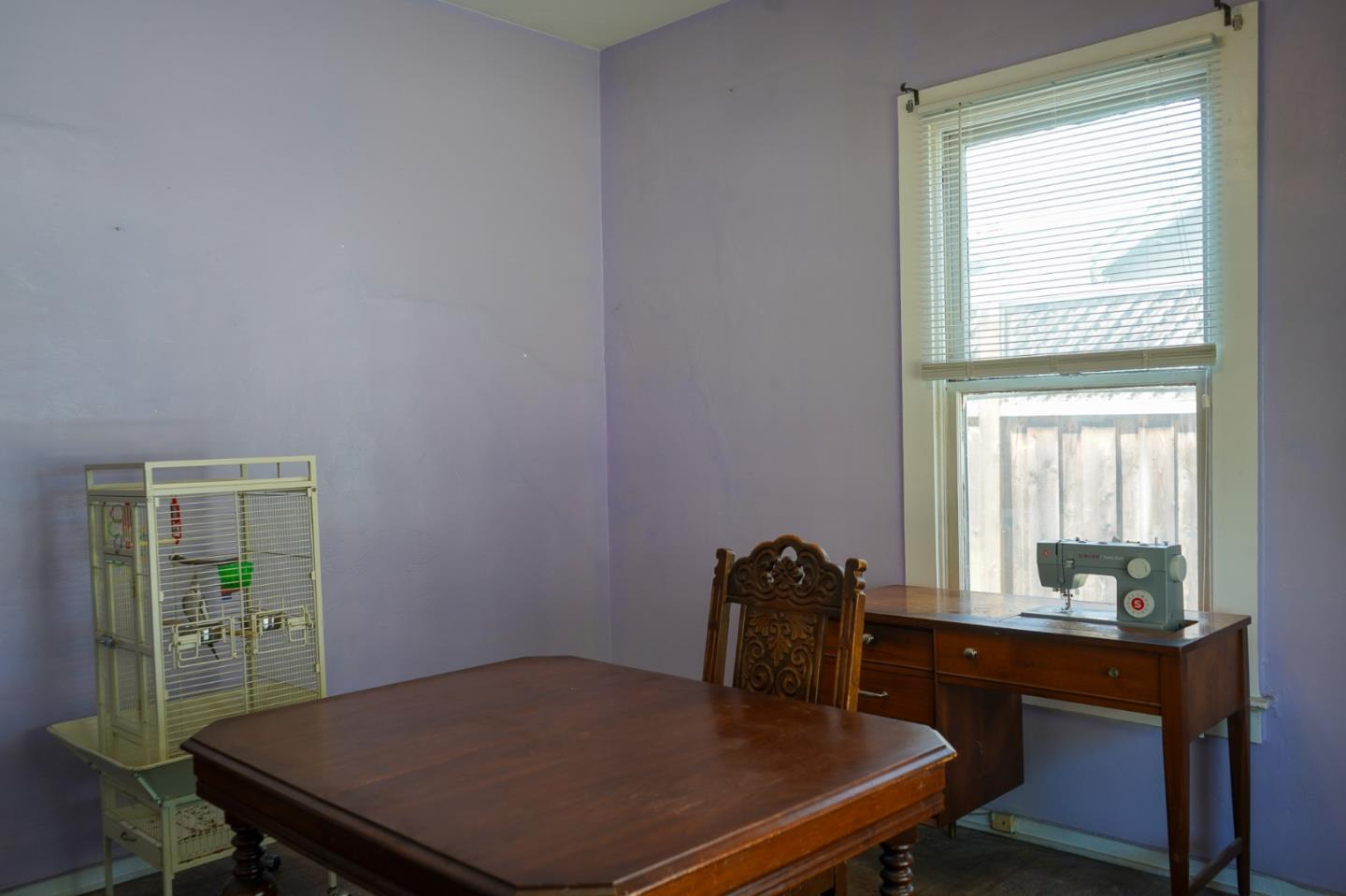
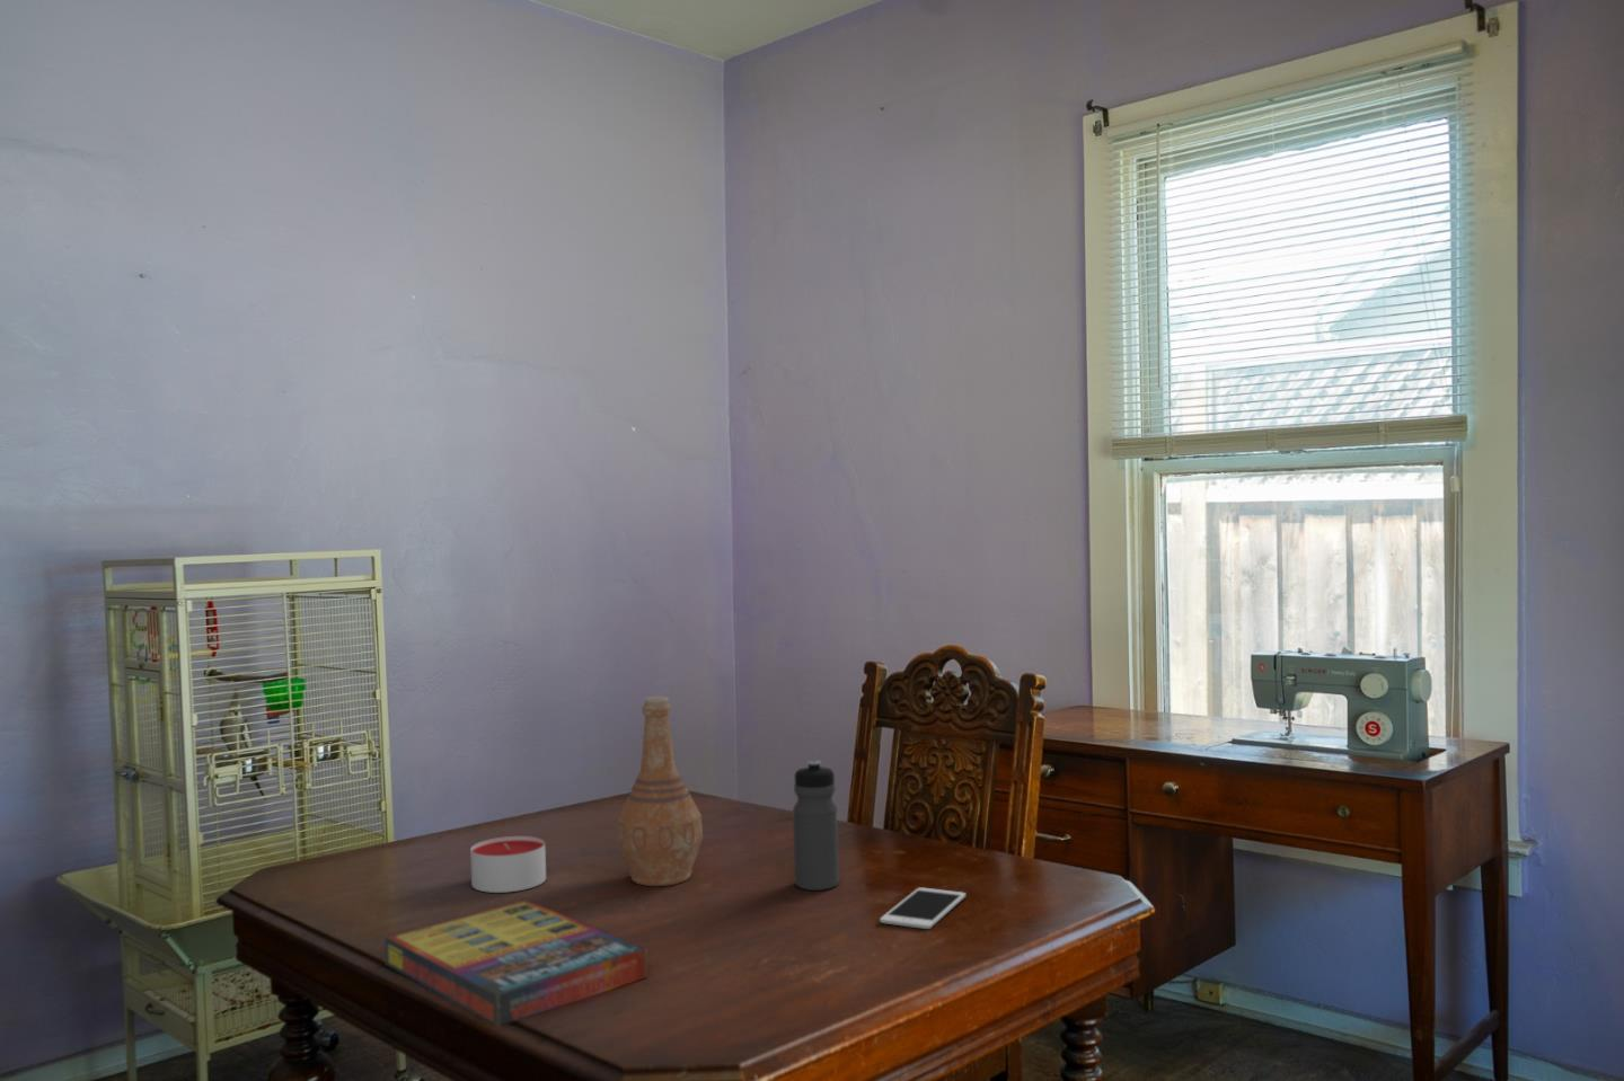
+ vase [615,695,703,887]
+ cell phone [878,887,966,930]
+ water bottle [791,760,840,892]
+ candle [469,835,547,894]
+ game compilation box [384,899,648,1027]
